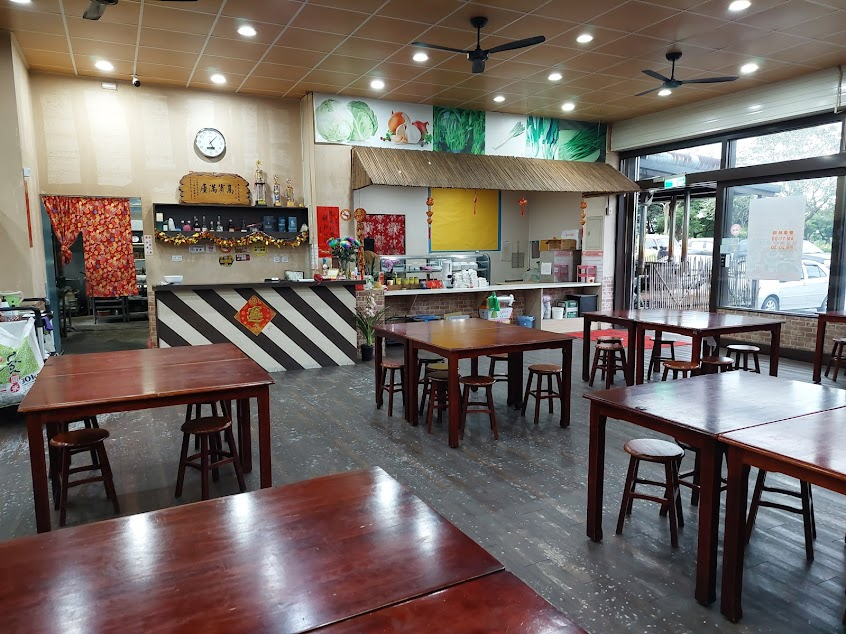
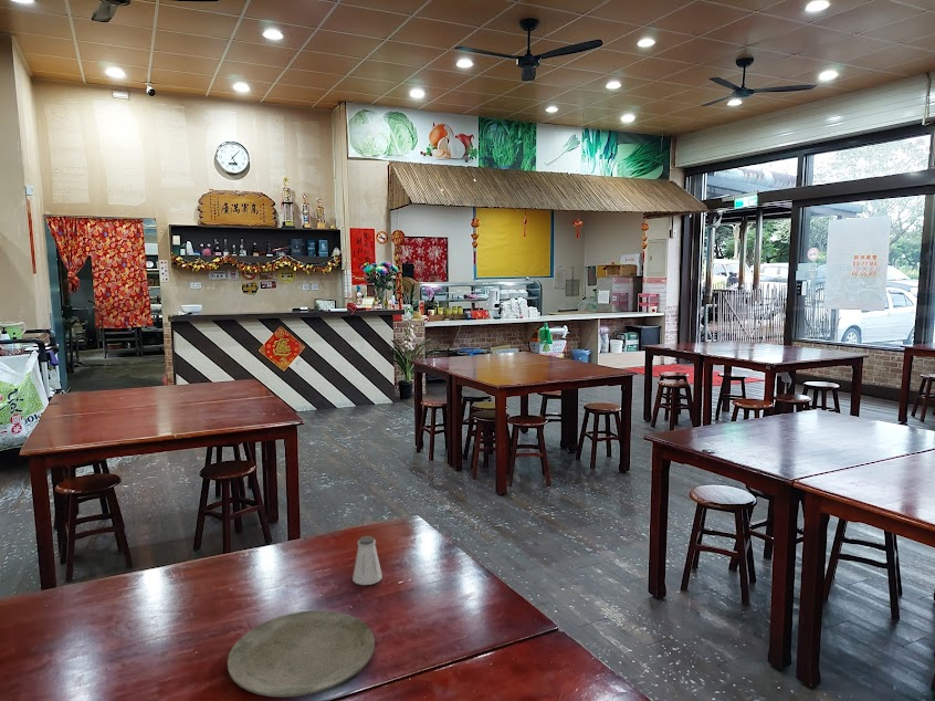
+ saltshaker [351,535,384,586]
+ plate [227,609,376,698]
